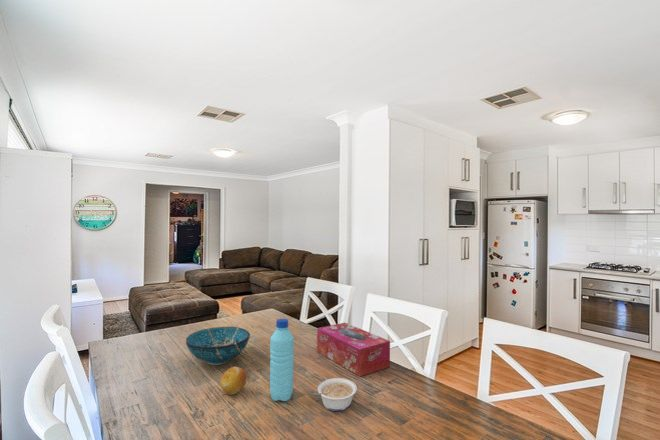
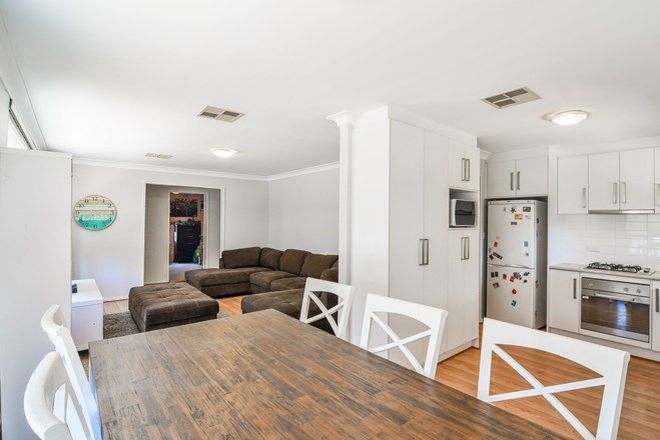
- tissue box [316,322,391,377]
- legume [312,377,358,412]
- decorative bowl [185,326,251,366]
- fruit [219,366,248,396]
- water bottle [269,318,295,402]
